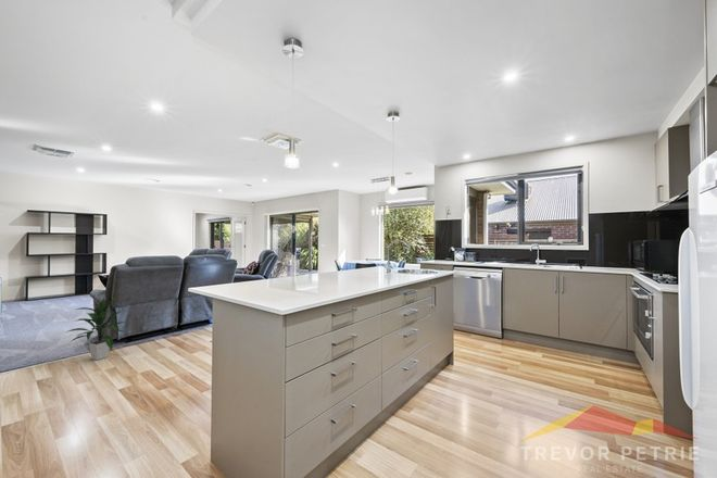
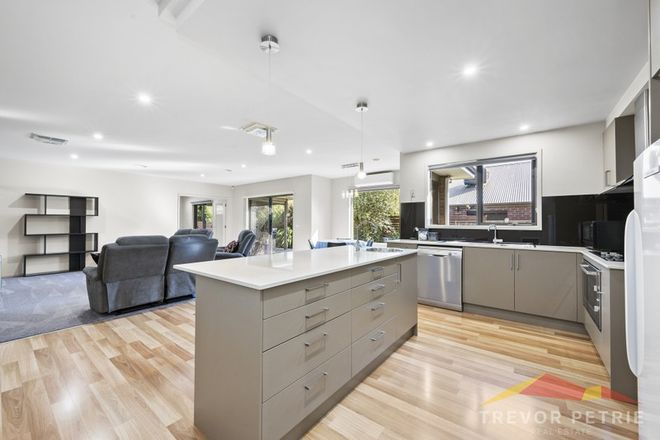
- indoor plant [65,297,127,361]
